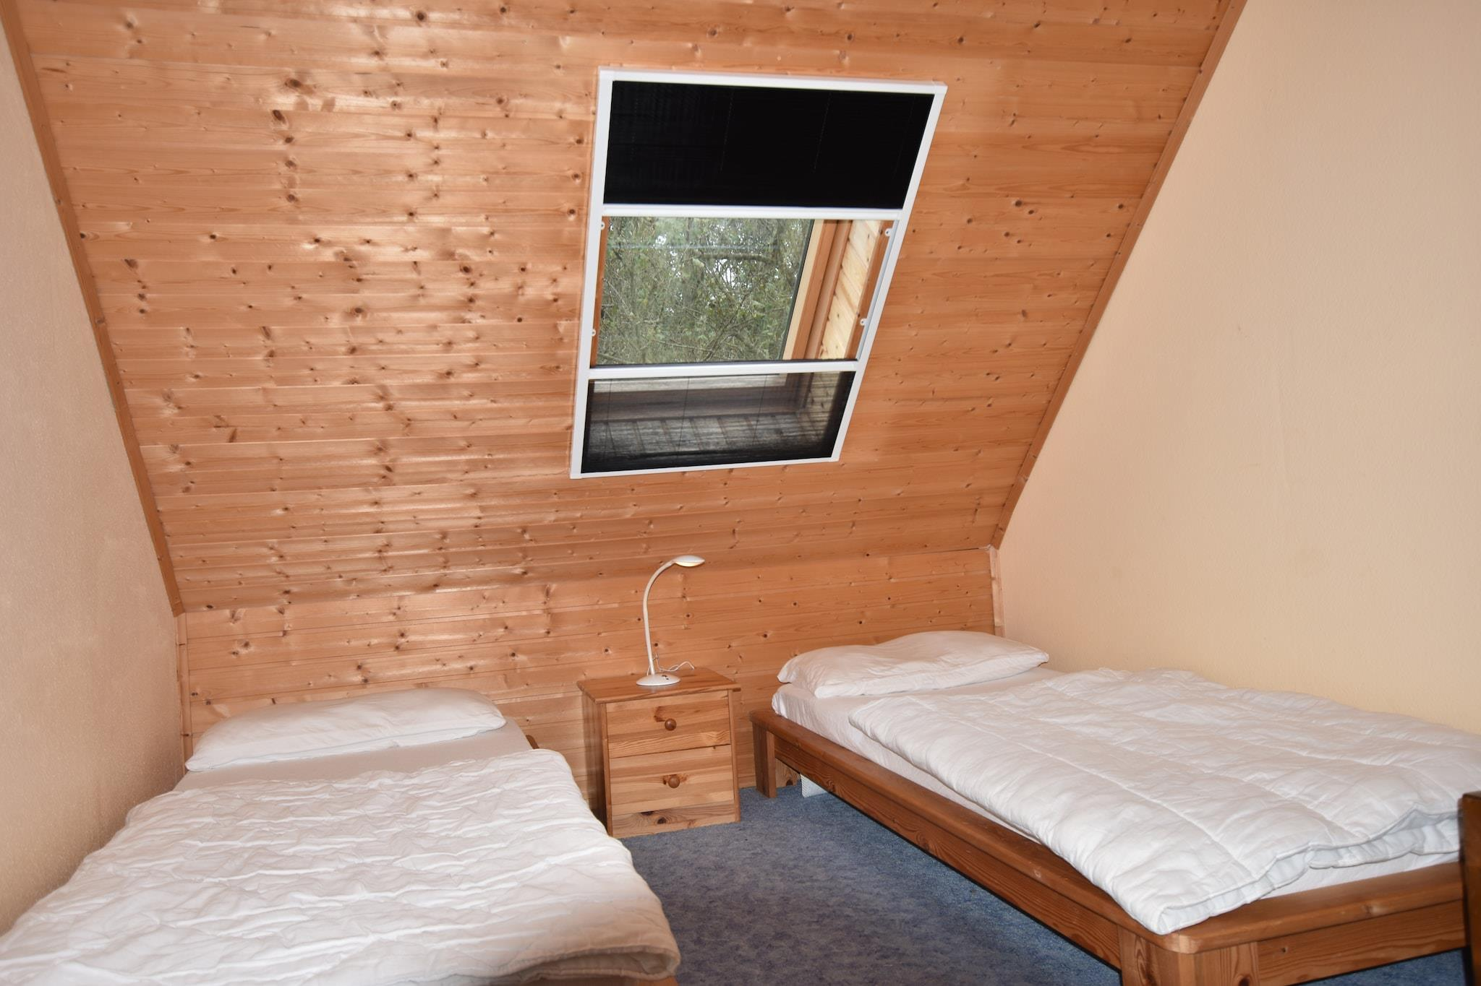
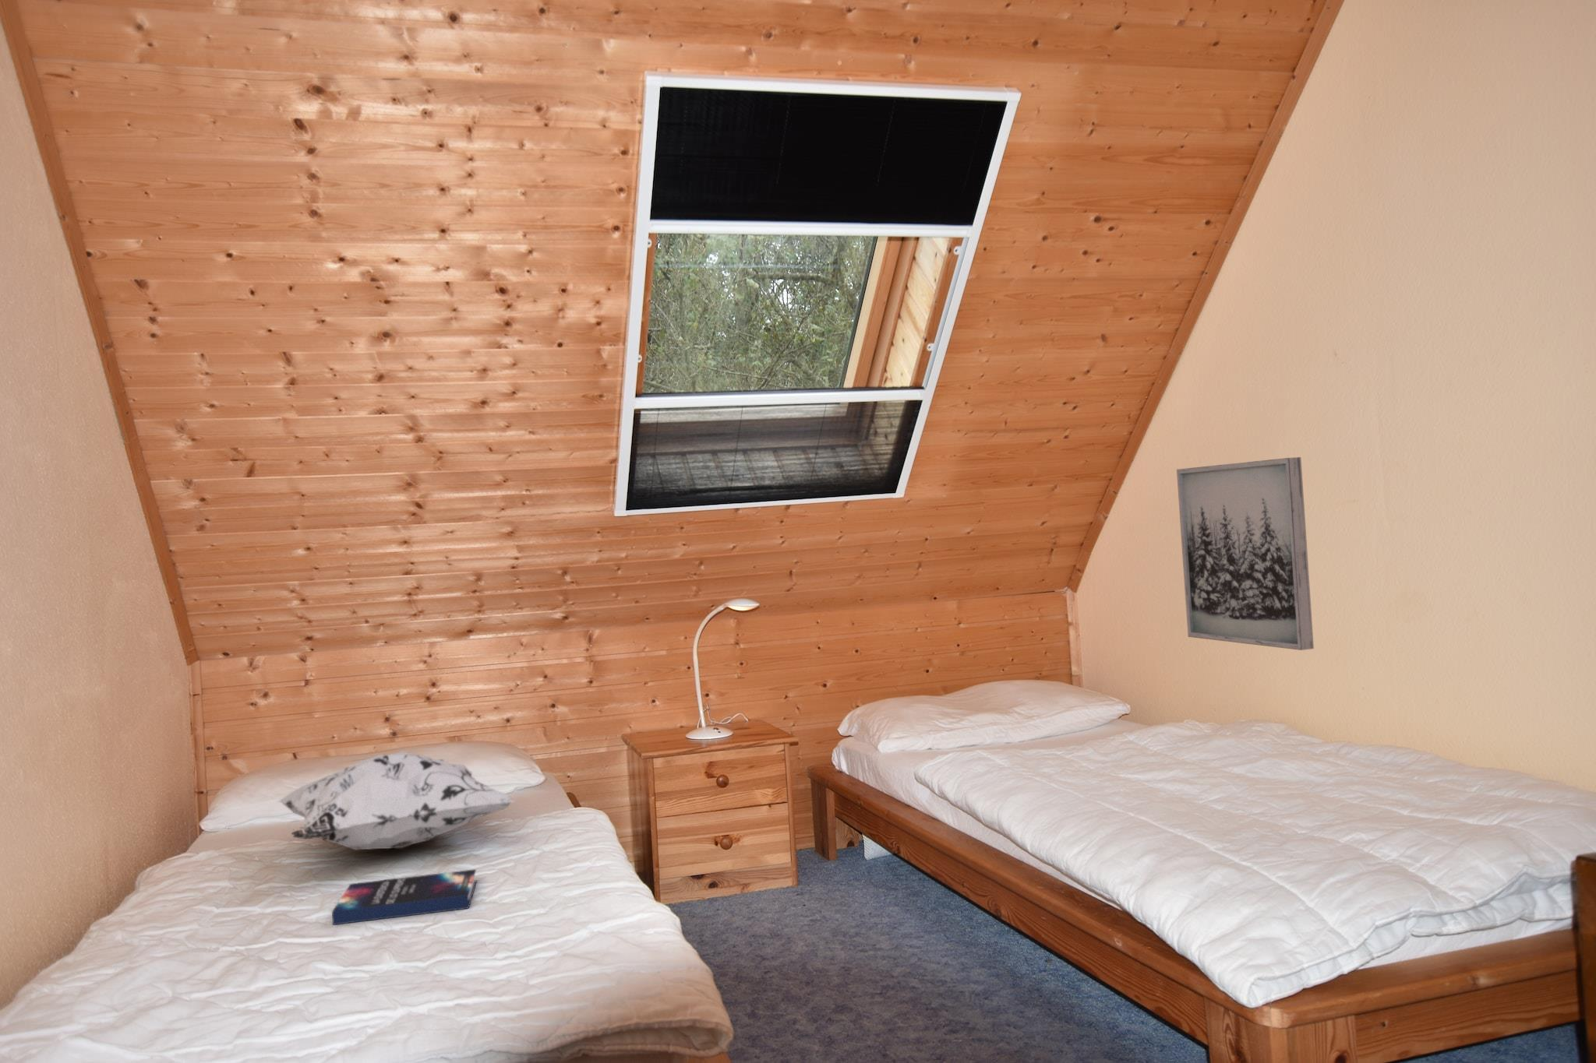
+ hardback book [331,868,478,925]
+ decorative pillow [275,751,516,851]
+ wall art [1176,457,1315,651]
